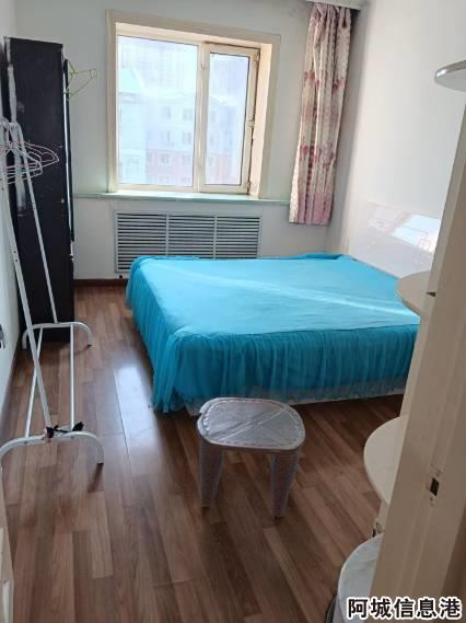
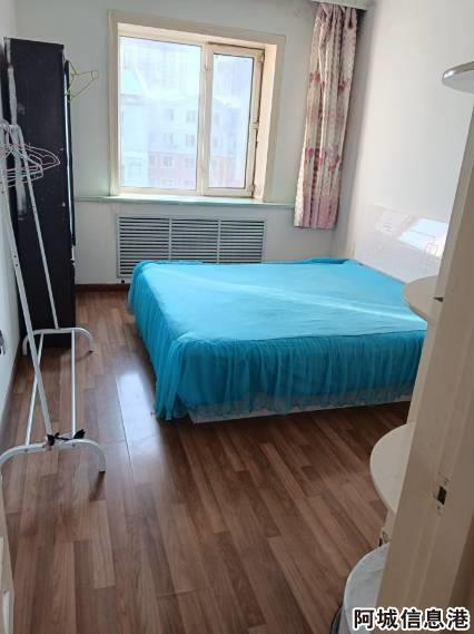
- stool [195,396,306,518]
